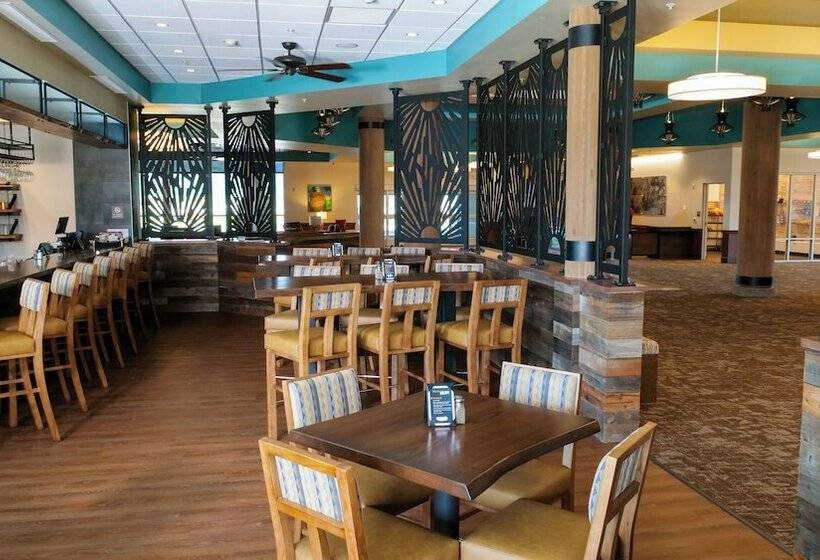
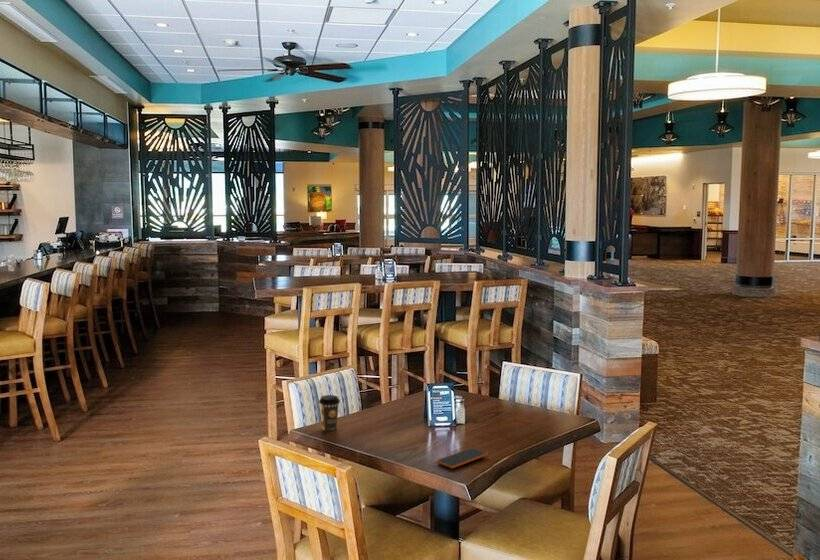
+ coffee cup [318,394,341,432]
+ smartphone [435,447,489,469]
